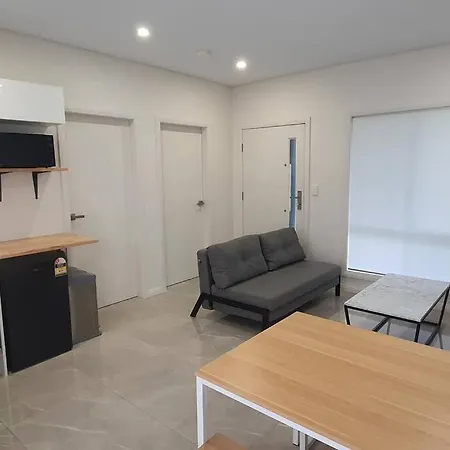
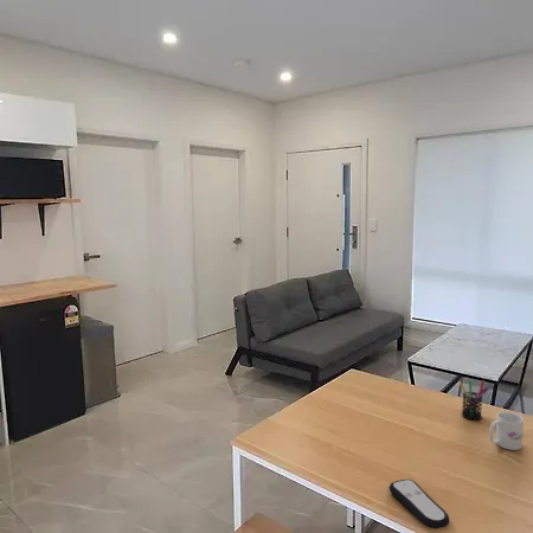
+ mug [488,411,525,451]
+ pen holder [458,379,489,420]
+ remote control [388,479,450,529]
